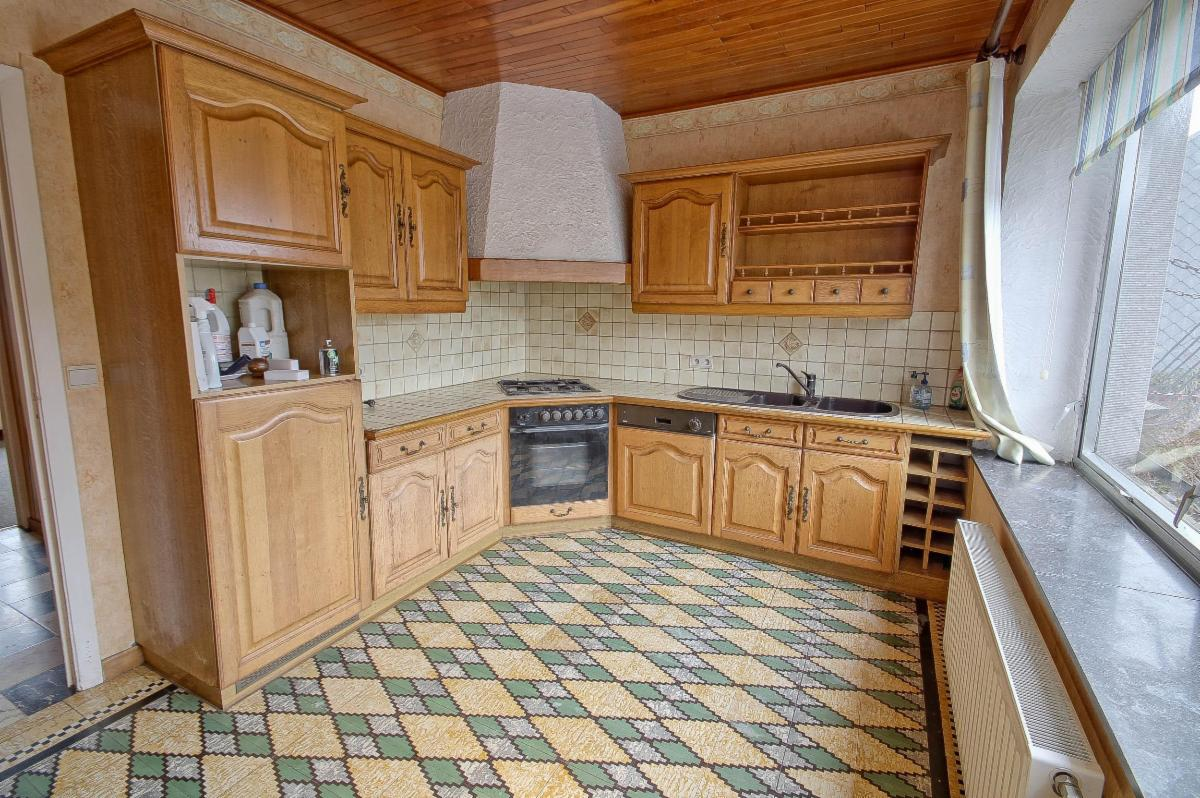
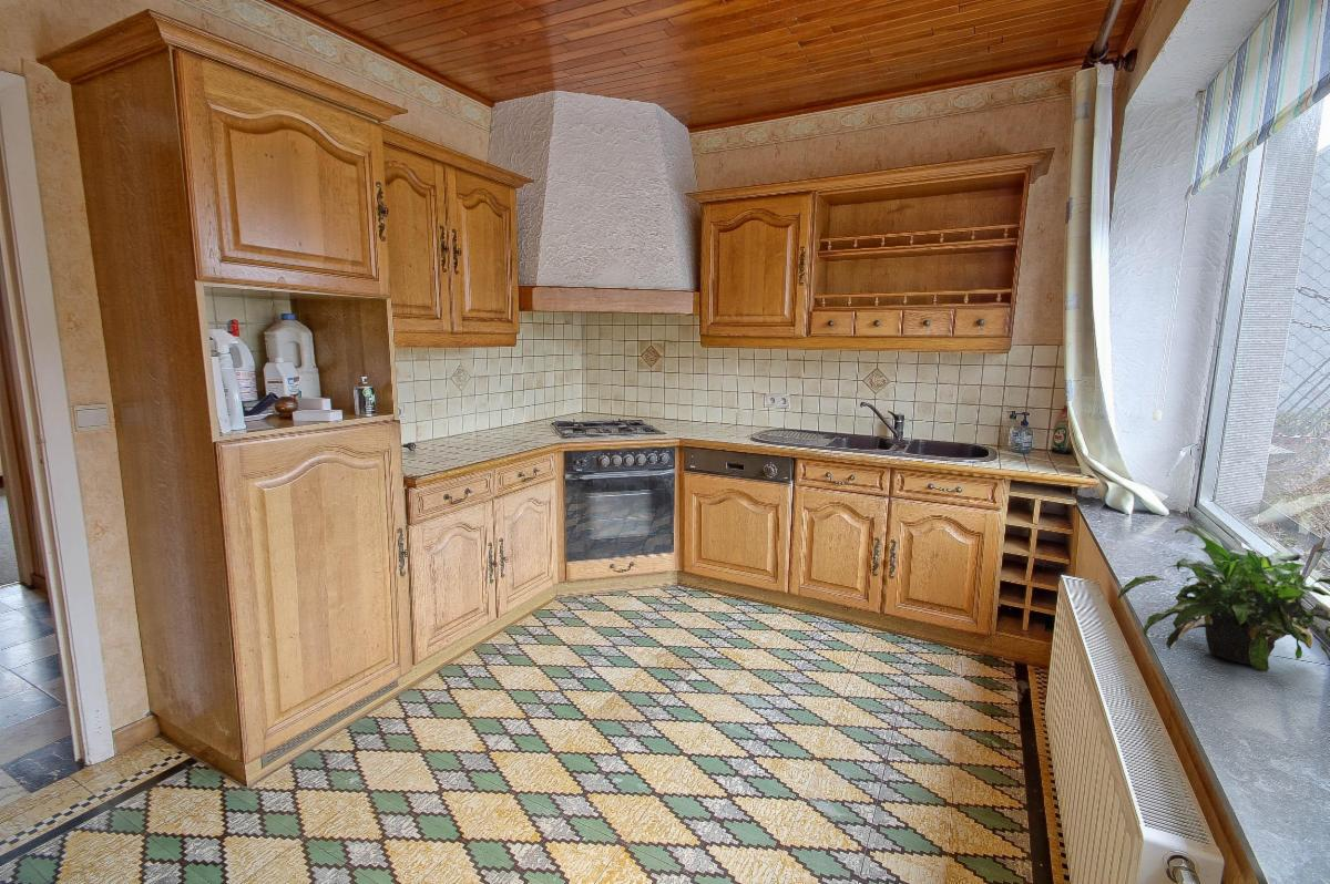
+ potted plant [1117,523,1330,674]
